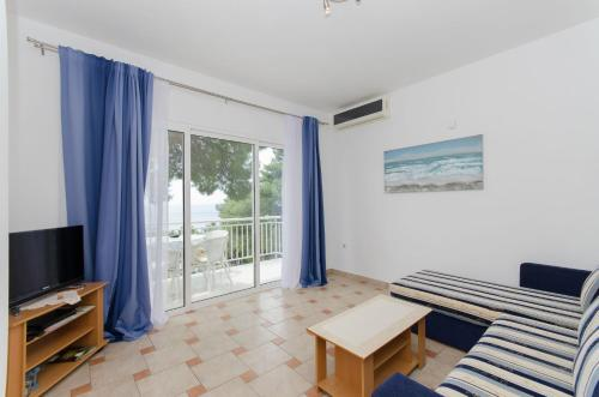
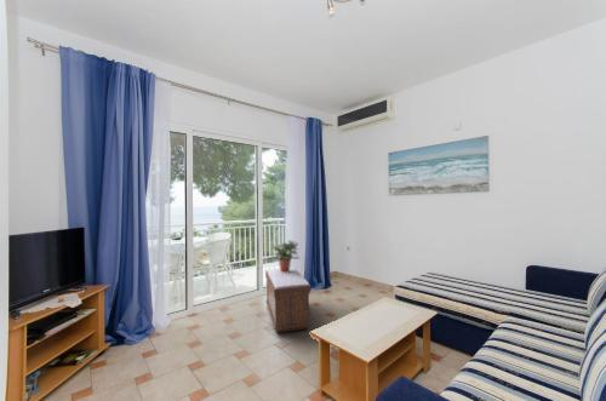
+ bench [264,267,311,334]
+ potted plant [268,239,301,273]
